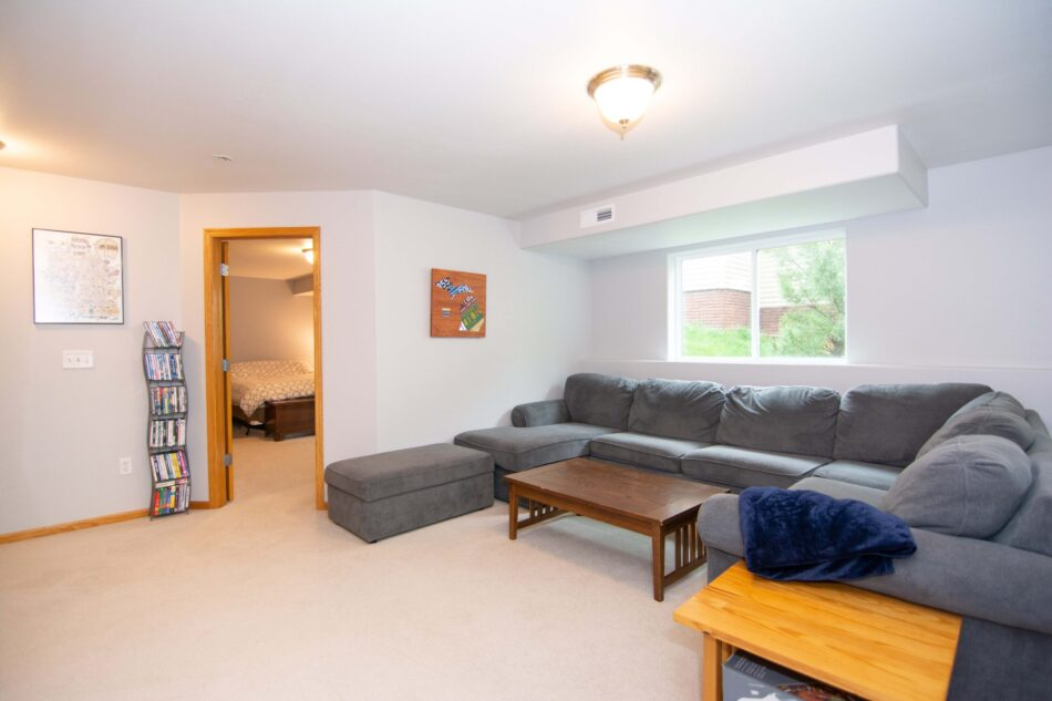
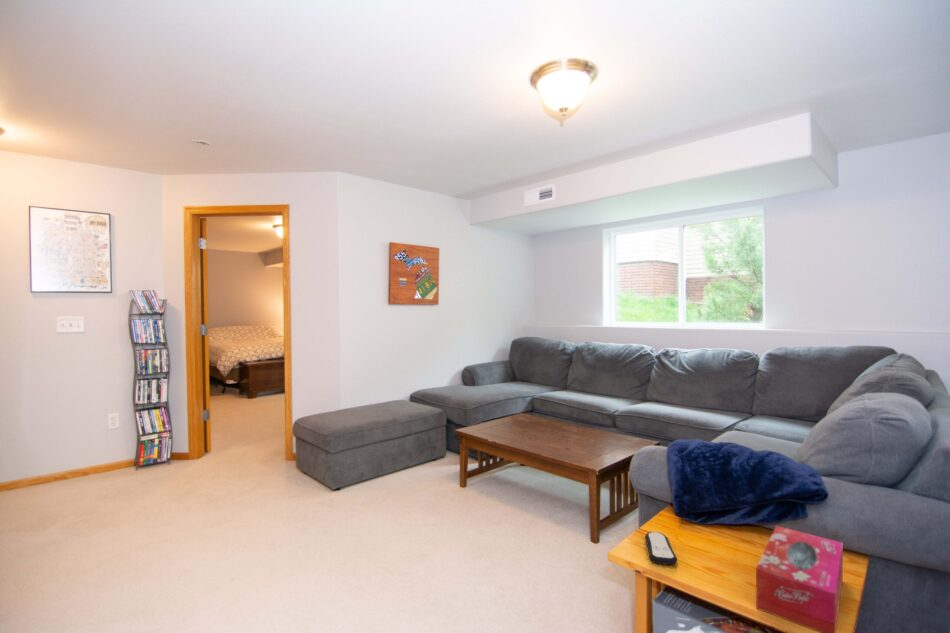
+ tissue box [755,525,844,633]
+ remote control [644,531,678,566]
